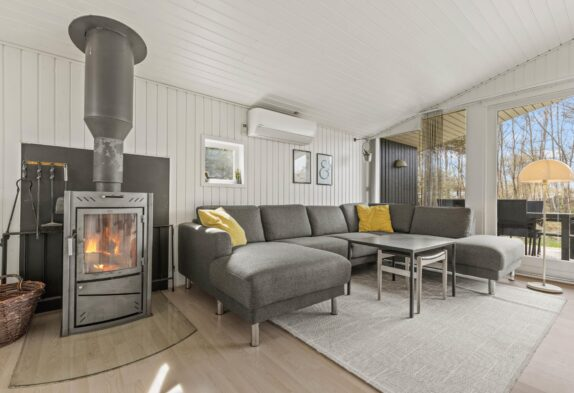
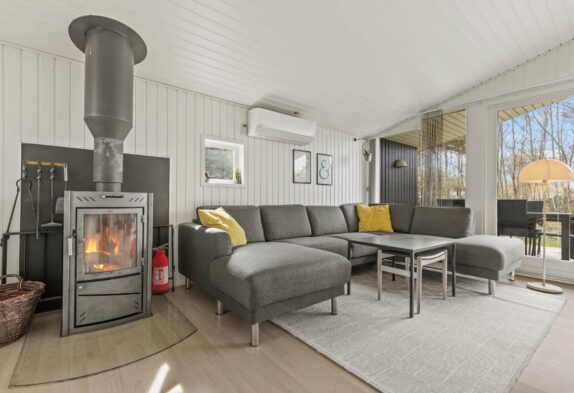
+ fire extinguisher [151,242,171,296]
